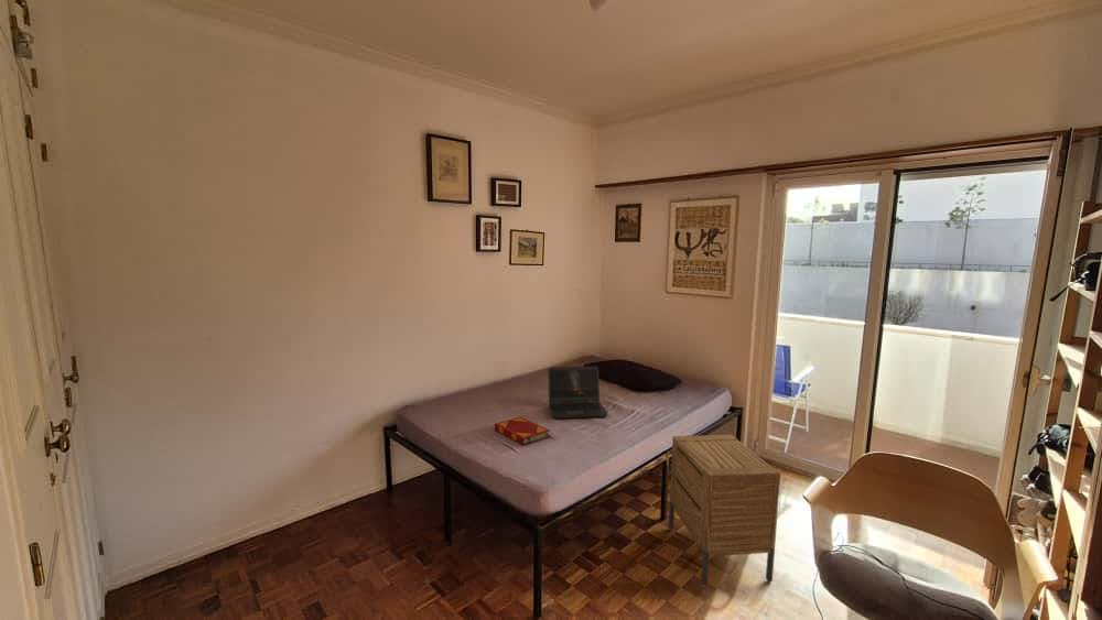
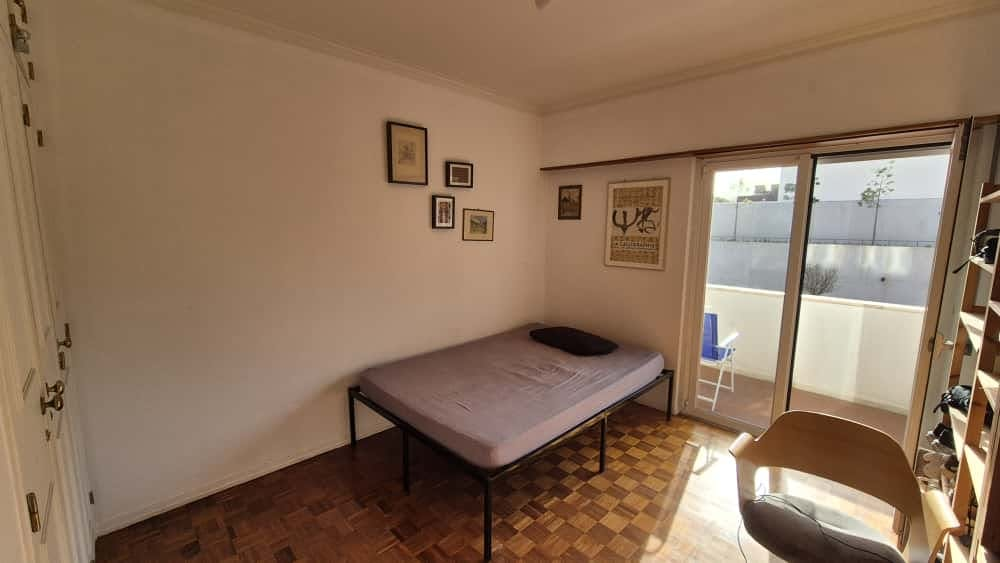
- laptop computer [547,366,609,420]
- nightstand [668,434,781,587]
- hardback book [494,416,551,446]
